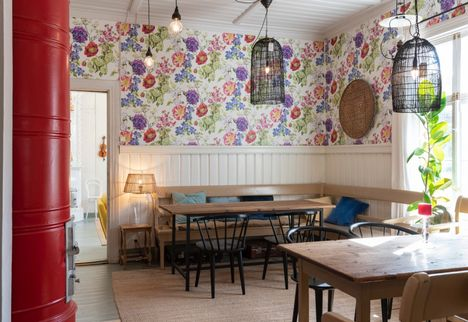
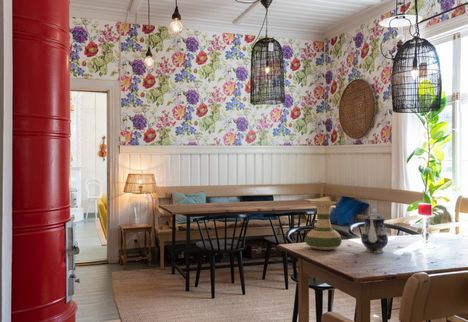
+ vase [305,200,343,251]
+ teapot [360,208,389,254]
